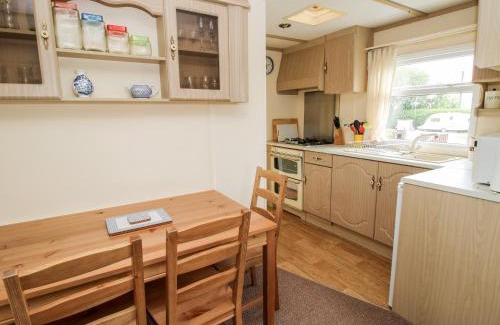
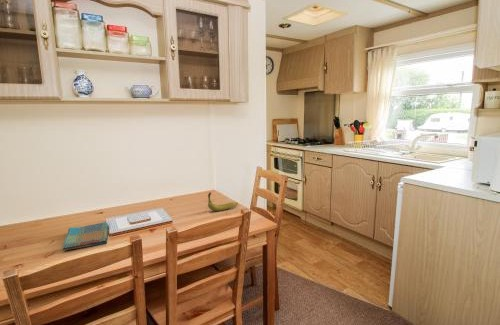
+ dish towel [62,221,109,252]
+ banana [207,191,239,212]
